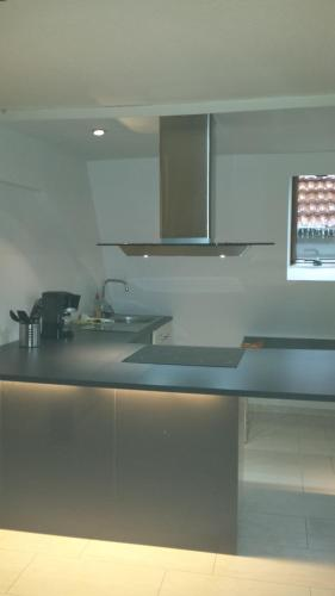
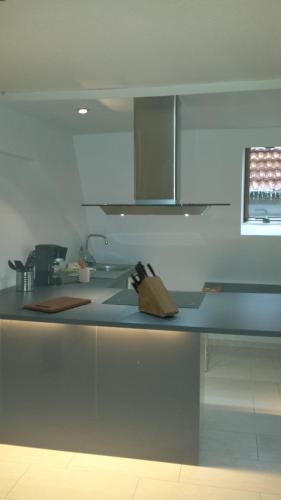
+ utensil holder [72,261,91,284]
+ knife block [130,260,180,318]
+ cutting board [23,295,92,314]
